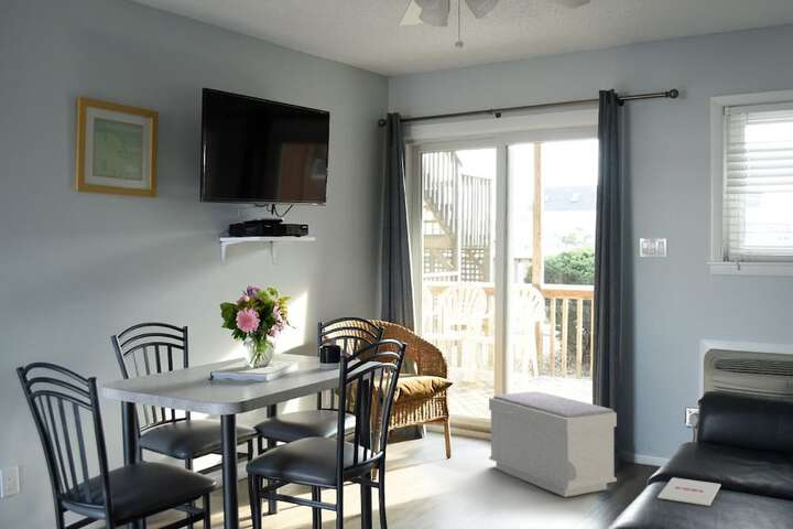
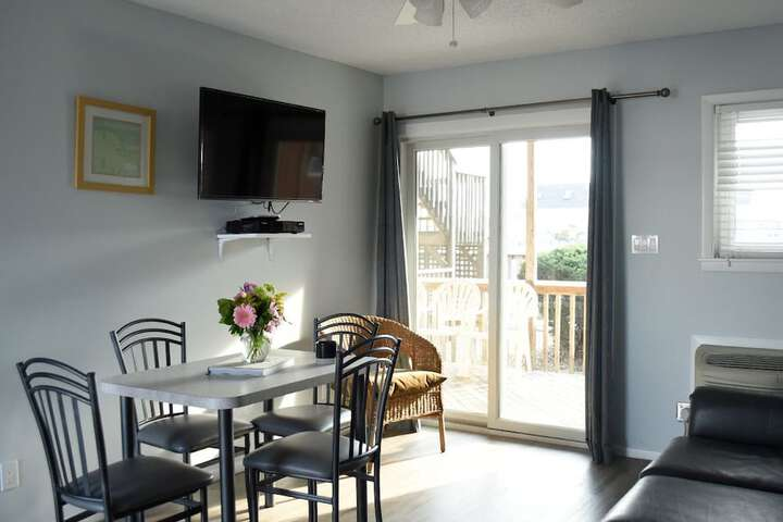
- bench [488,390,618,498]
- magazine [656,476,721,507]
